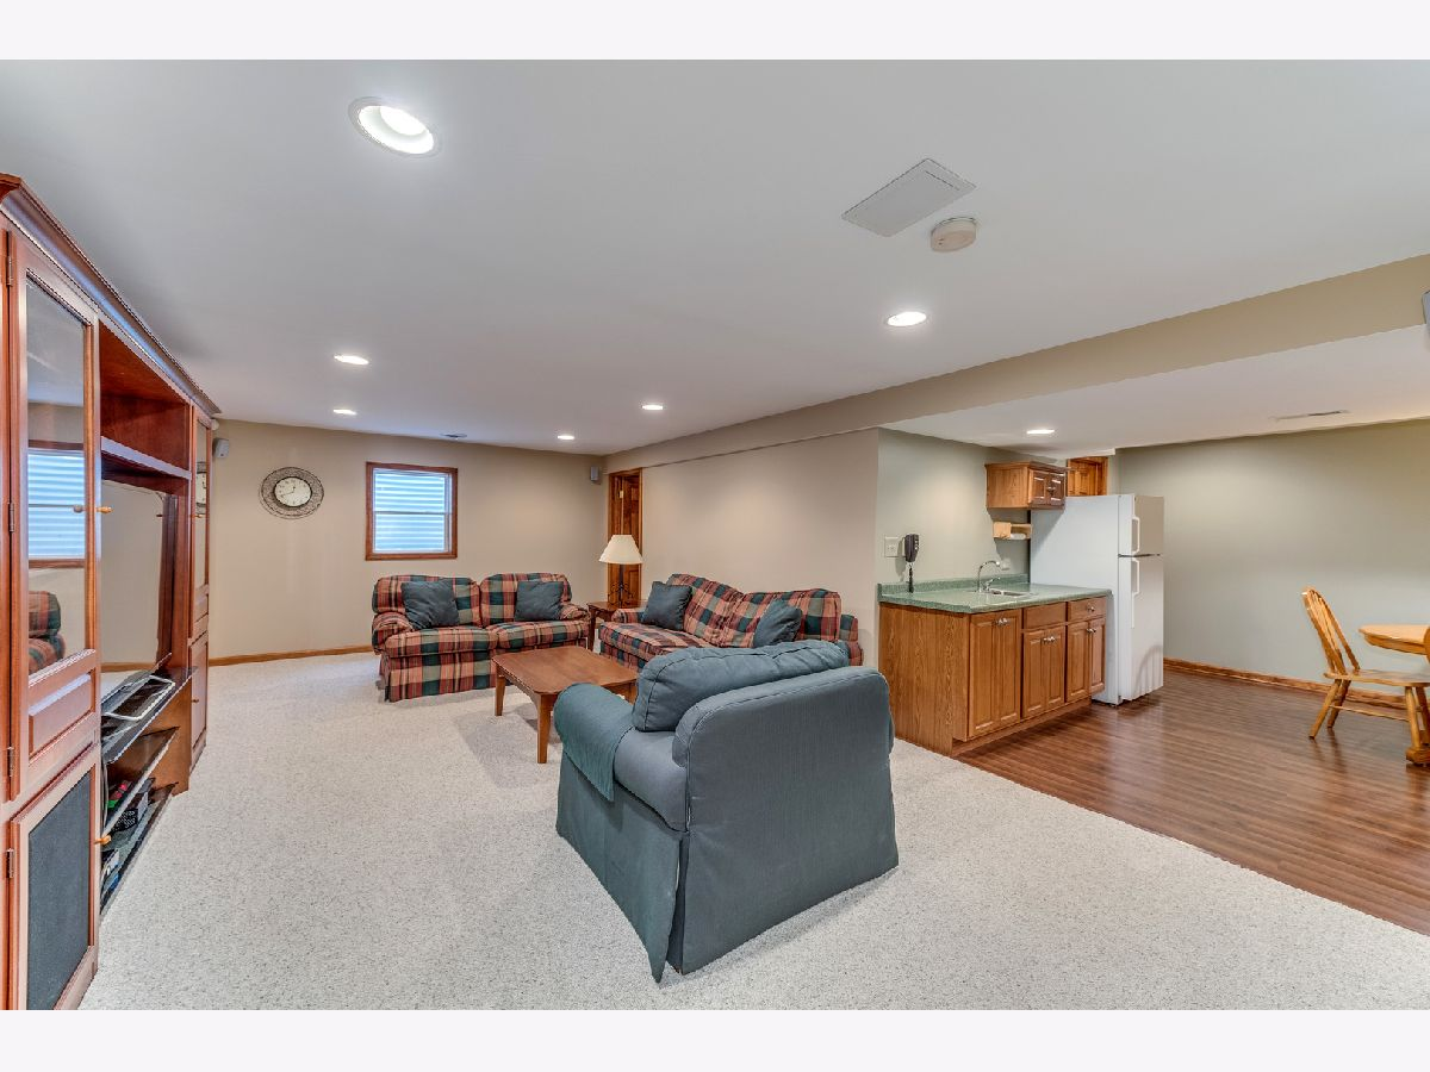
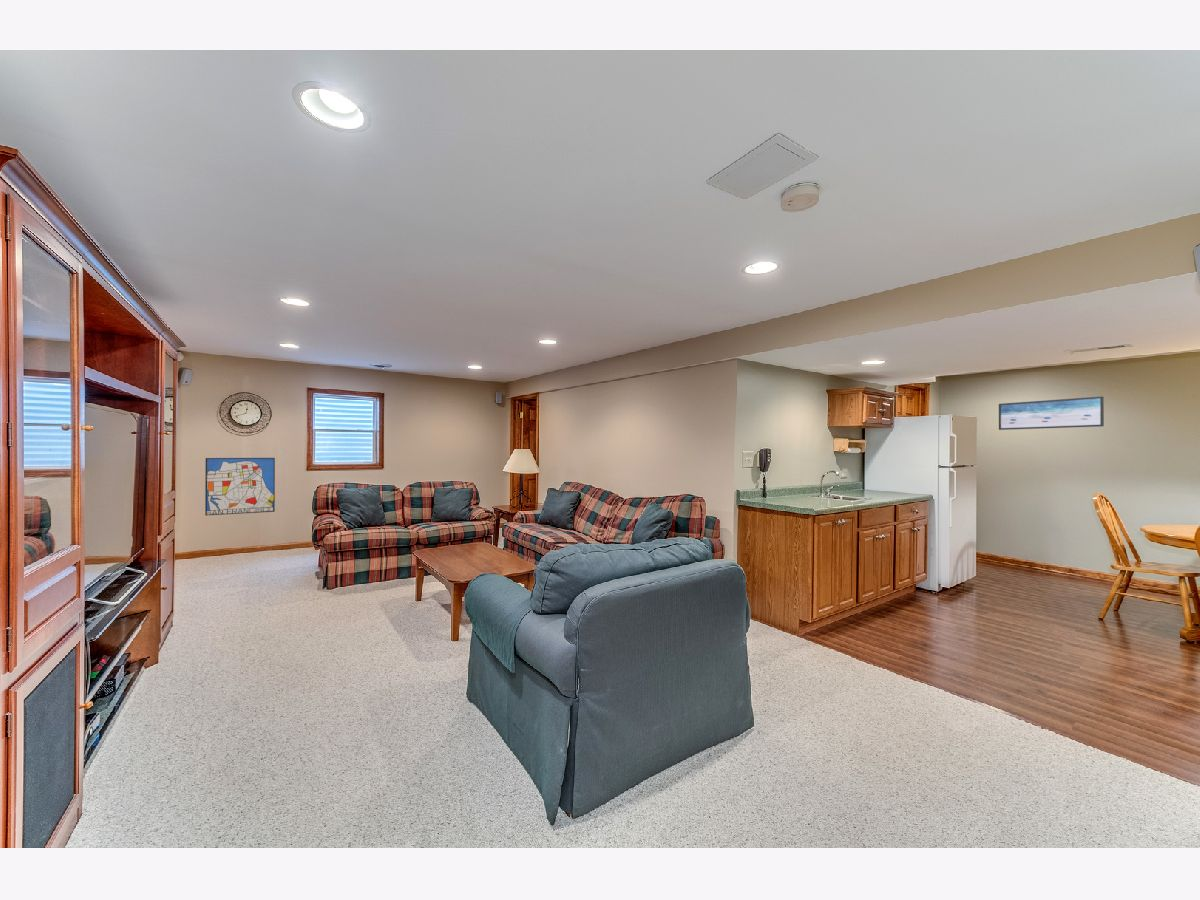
+ wall art [998,395,1105,431]
+ wall art [204,457,276,516]
